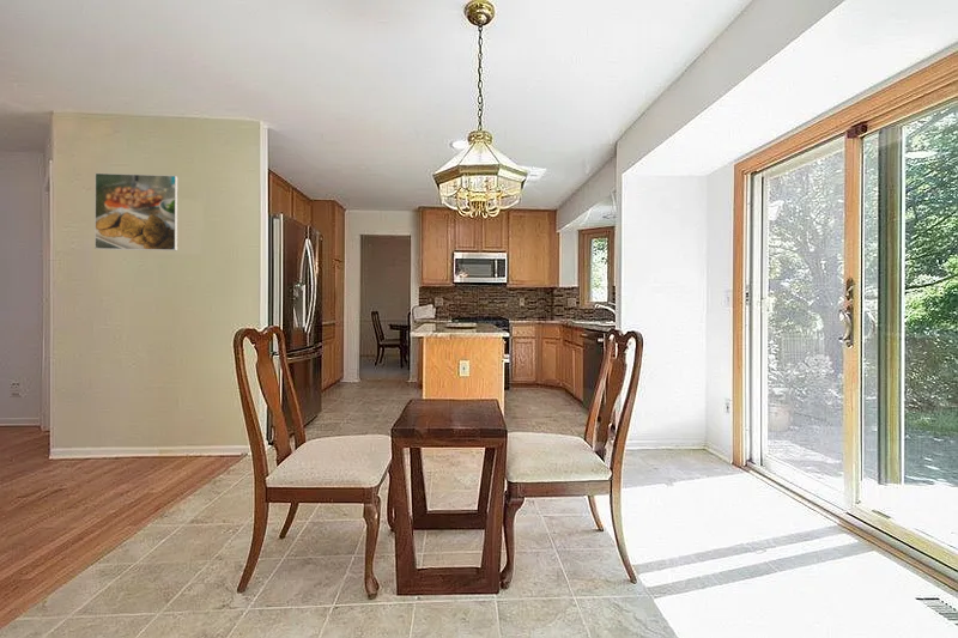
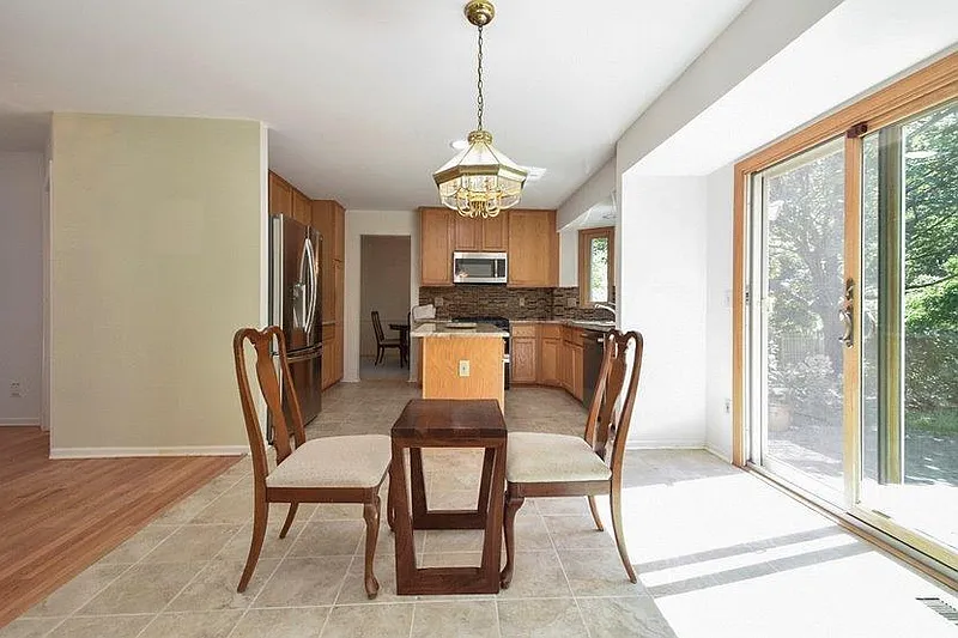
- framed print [93,172,178,253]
